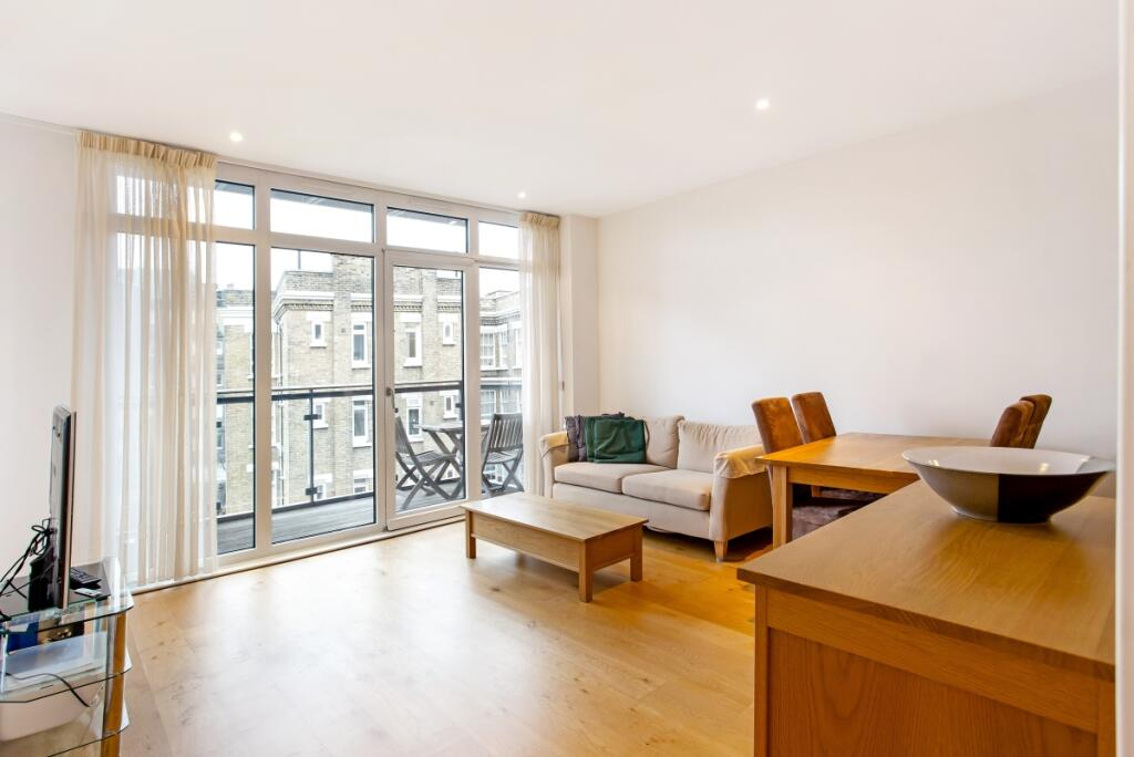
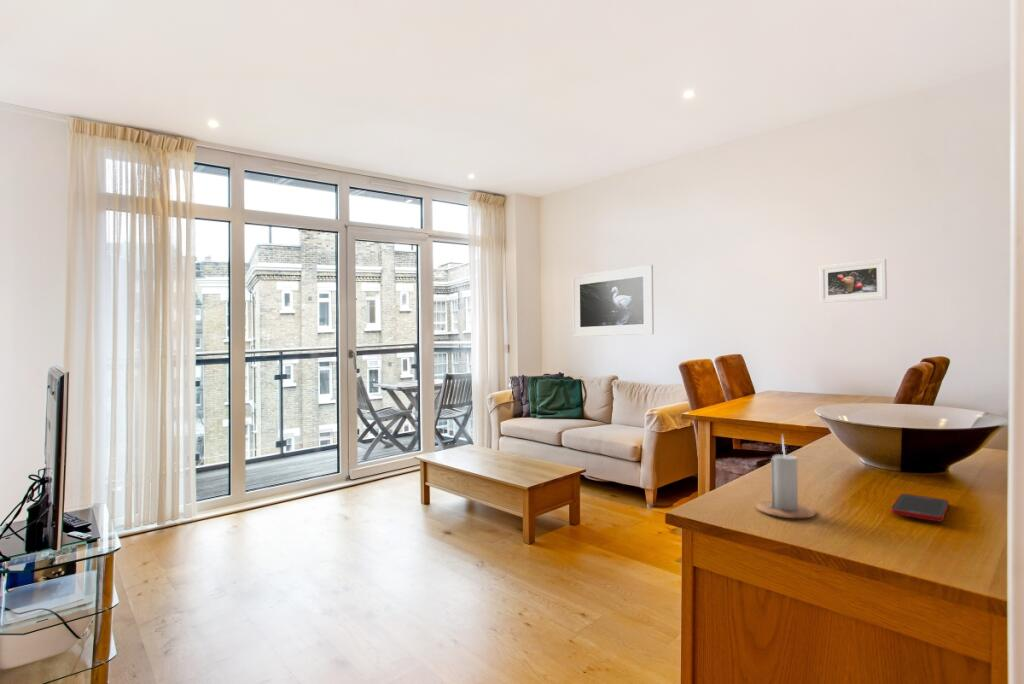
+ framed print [819,258,888,304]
+ cell phone [890,493,950,522]
+ candle [756,433,817,519]
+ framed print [572,264,655,338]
